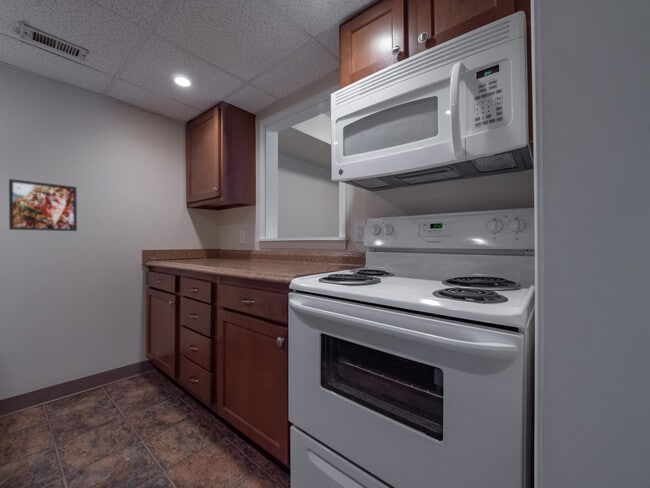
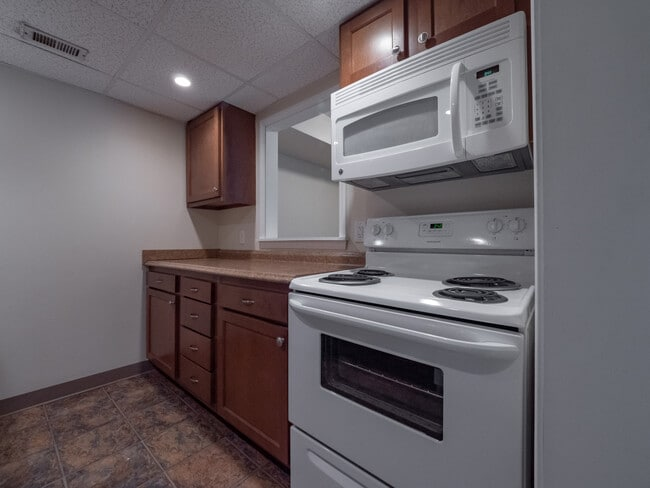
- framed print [8,178,78,232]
